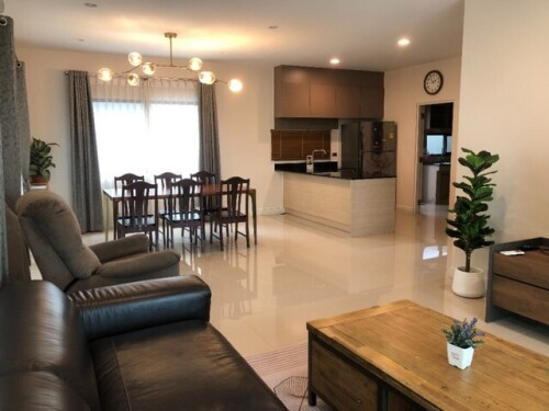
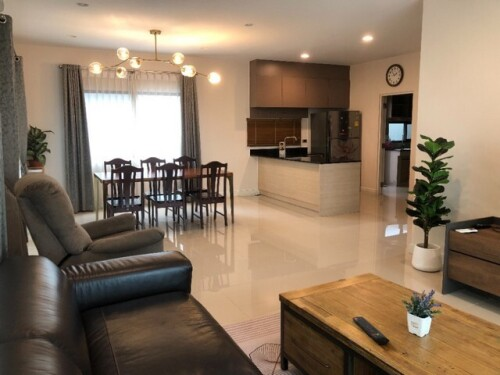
+ remote control [352,316,390,345]
